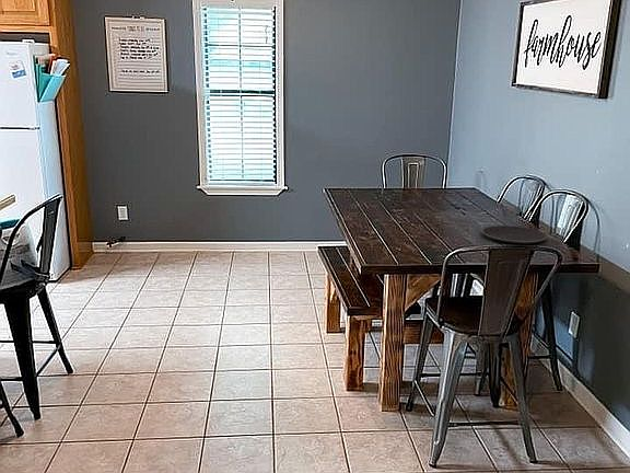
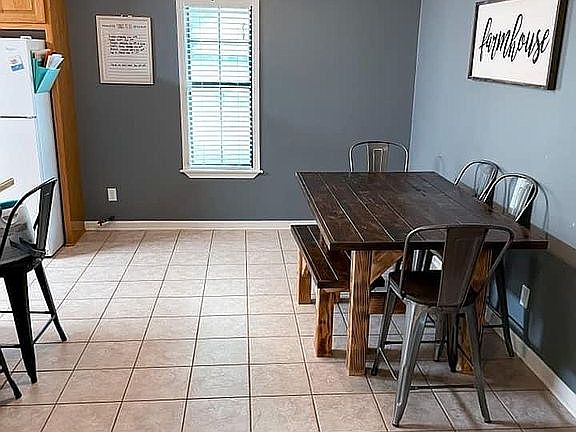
- plate [481,224,549,244]
